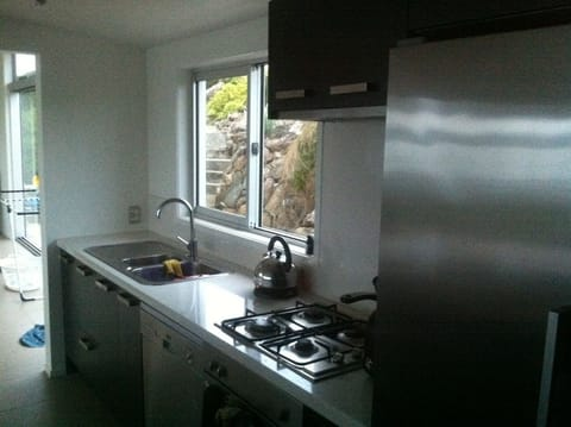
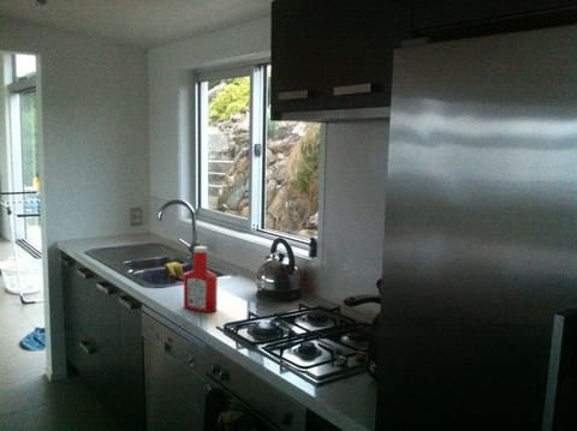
+ soap bottle [183,245,219,313]
